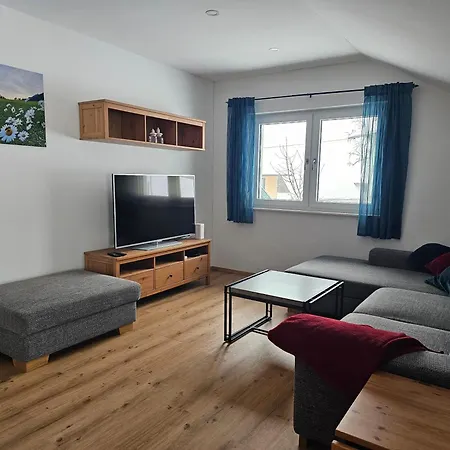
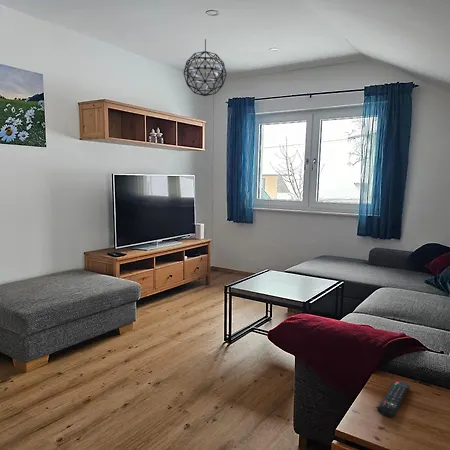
+ remote control [376,380,411,418]
+ pendant light [183,38,228,97]
